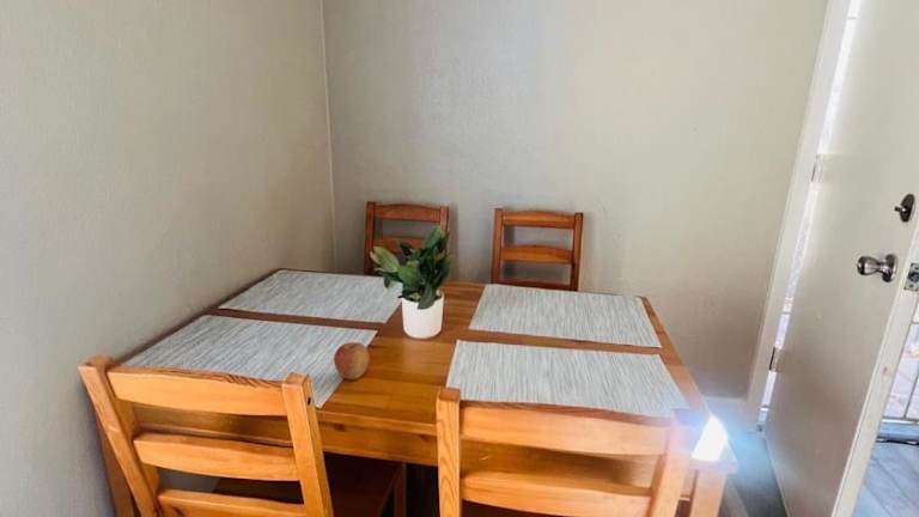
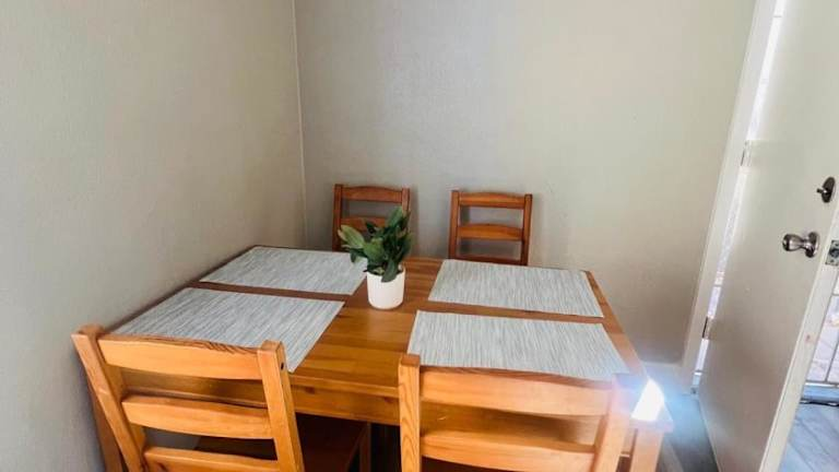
- apple [333,341,370,381]
